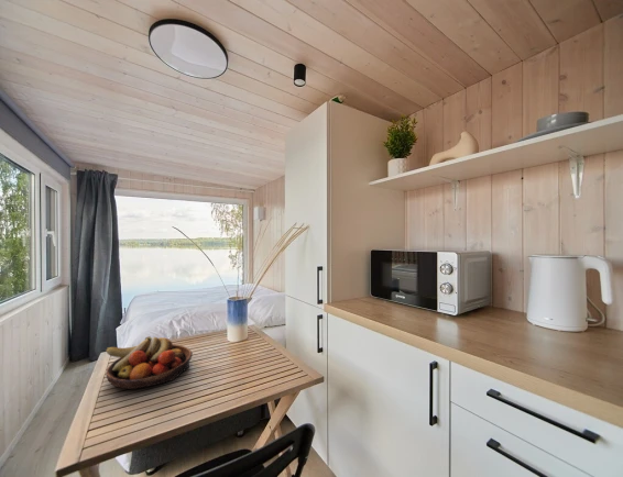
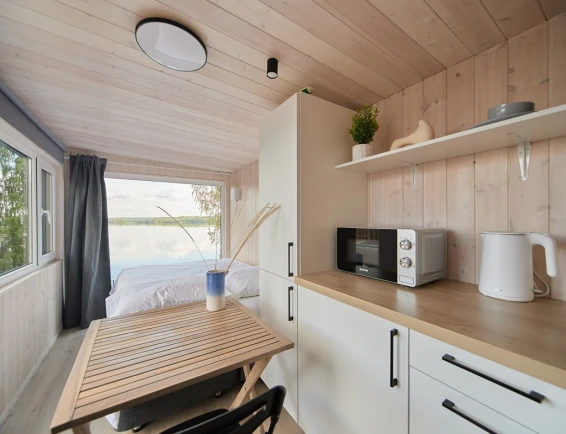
- fruit bowl [105,335,194,390]
